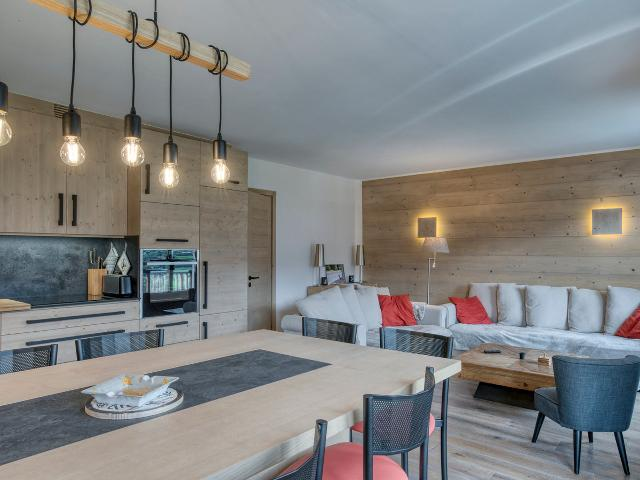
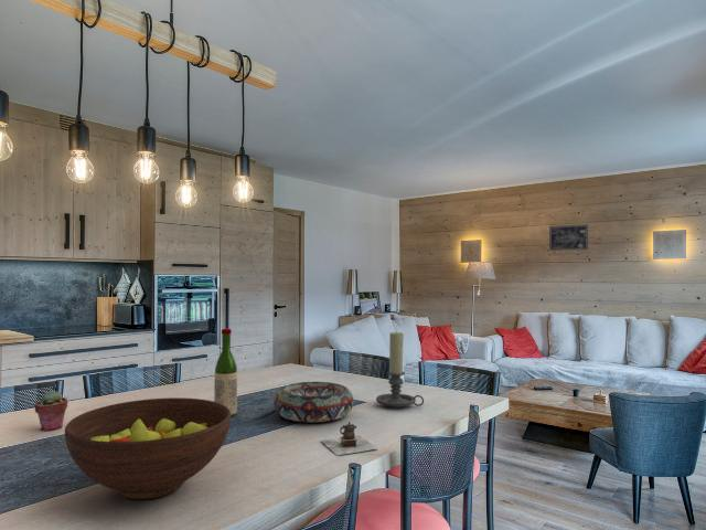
+ wall art [548,223,589,252]
+ potted succulent [33,390,68,432]
+ wine bottle [213,328,238,418]
+ fruit bowl [64,396,232,500]
+ teapot [320,421,378,457]
+ decorative bowl [272,381,355,424]
+ candle holder [375,330,425,410]
